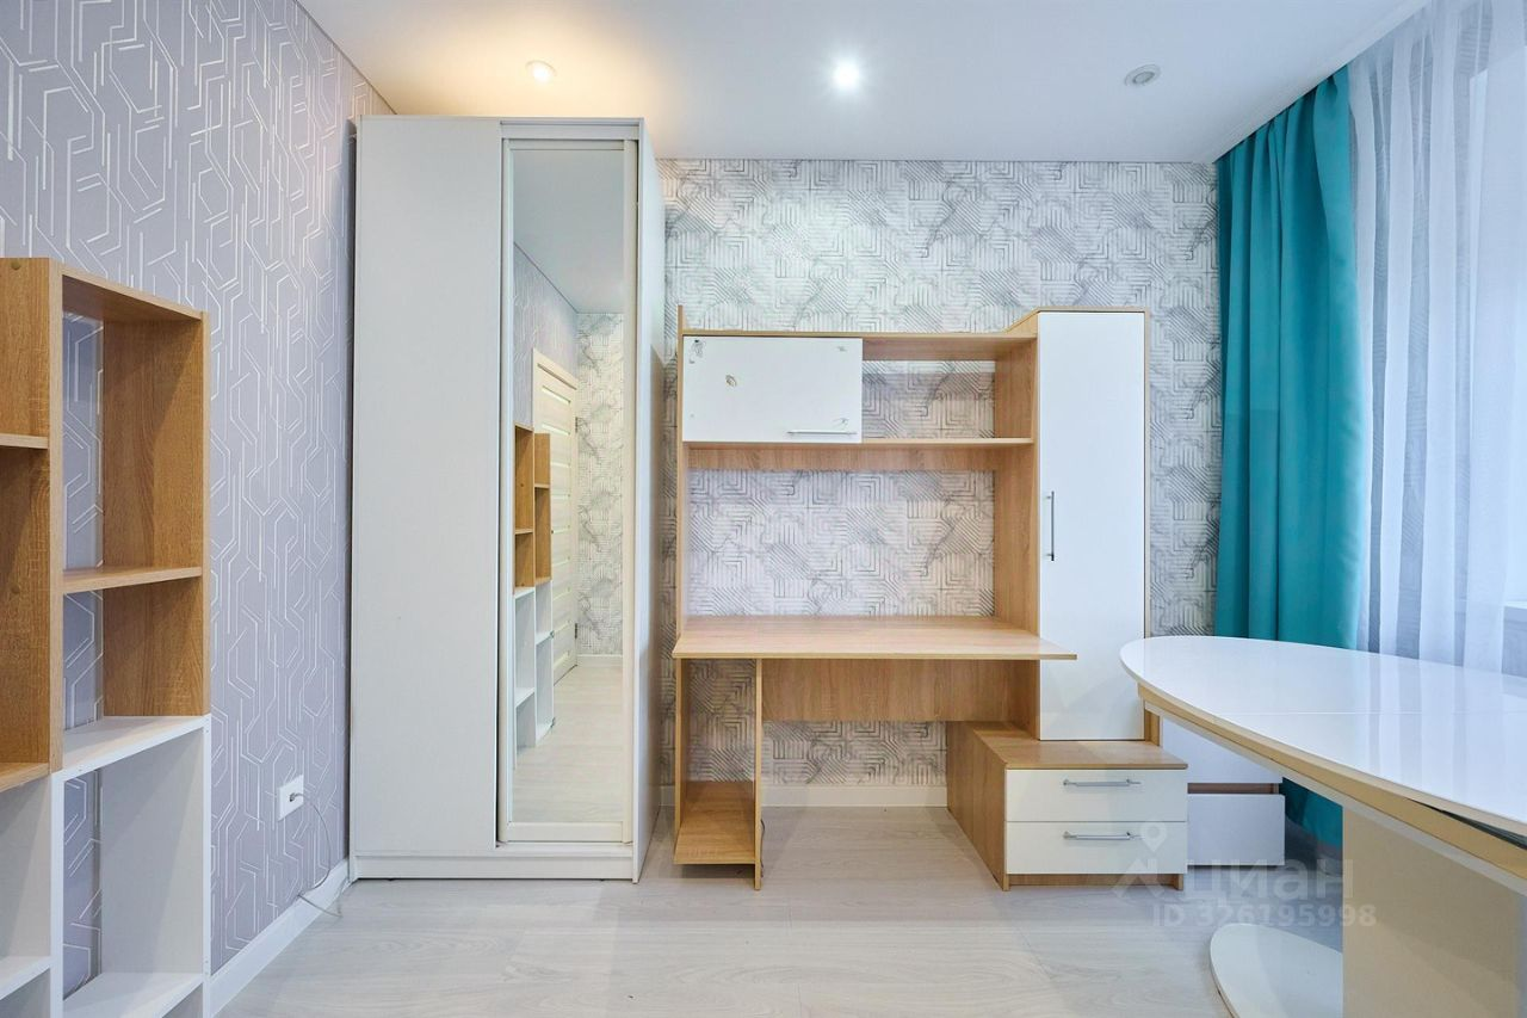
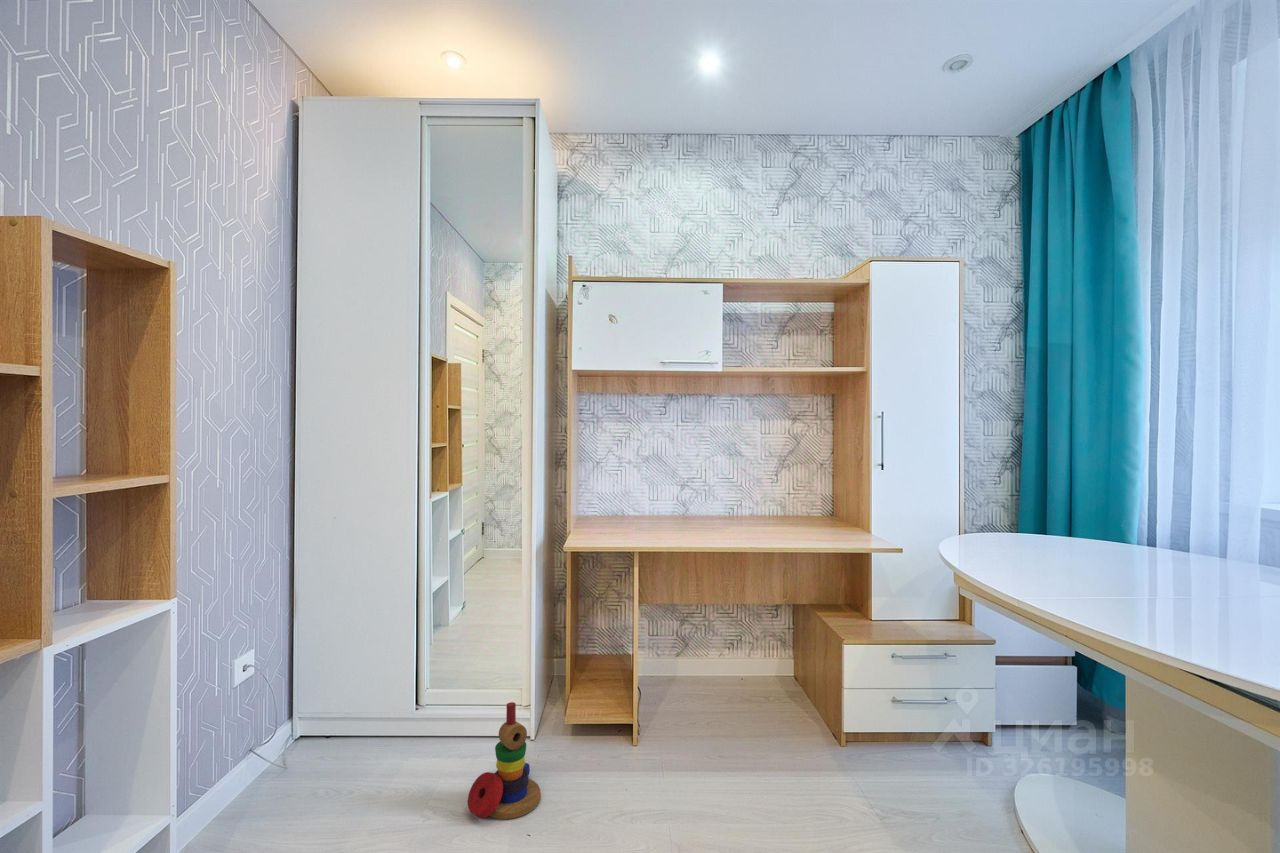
+ stacking toy [467,701,542,820]
